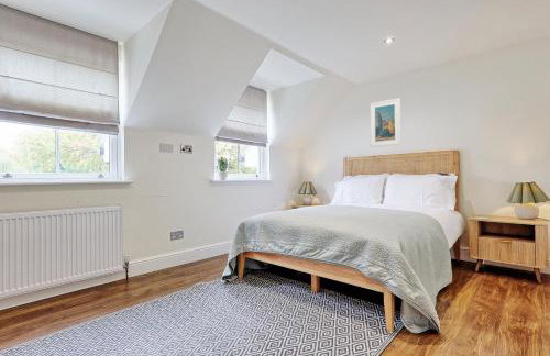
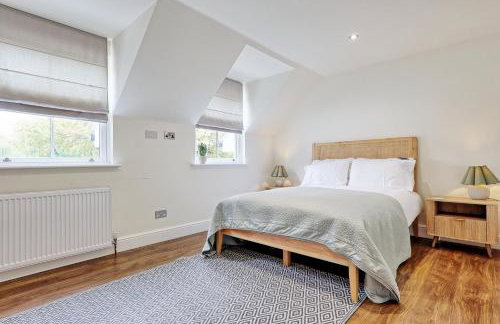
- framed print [370,97,402,148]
